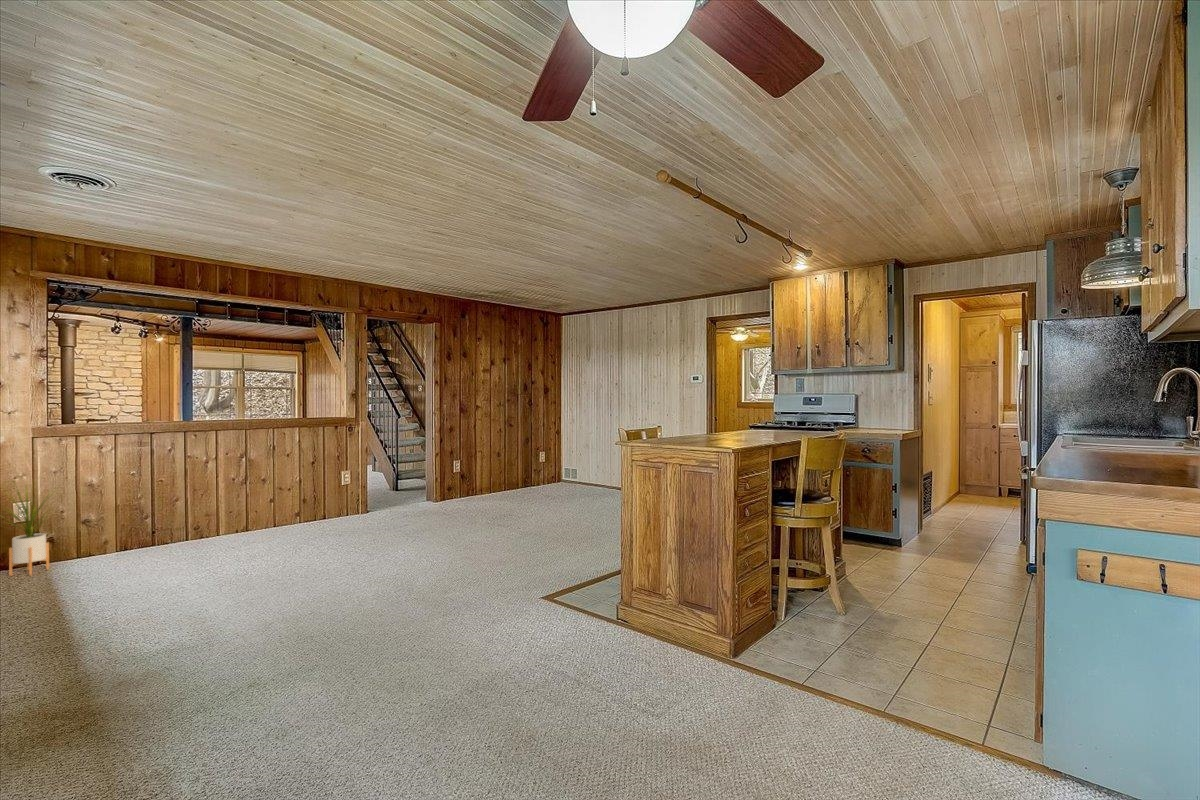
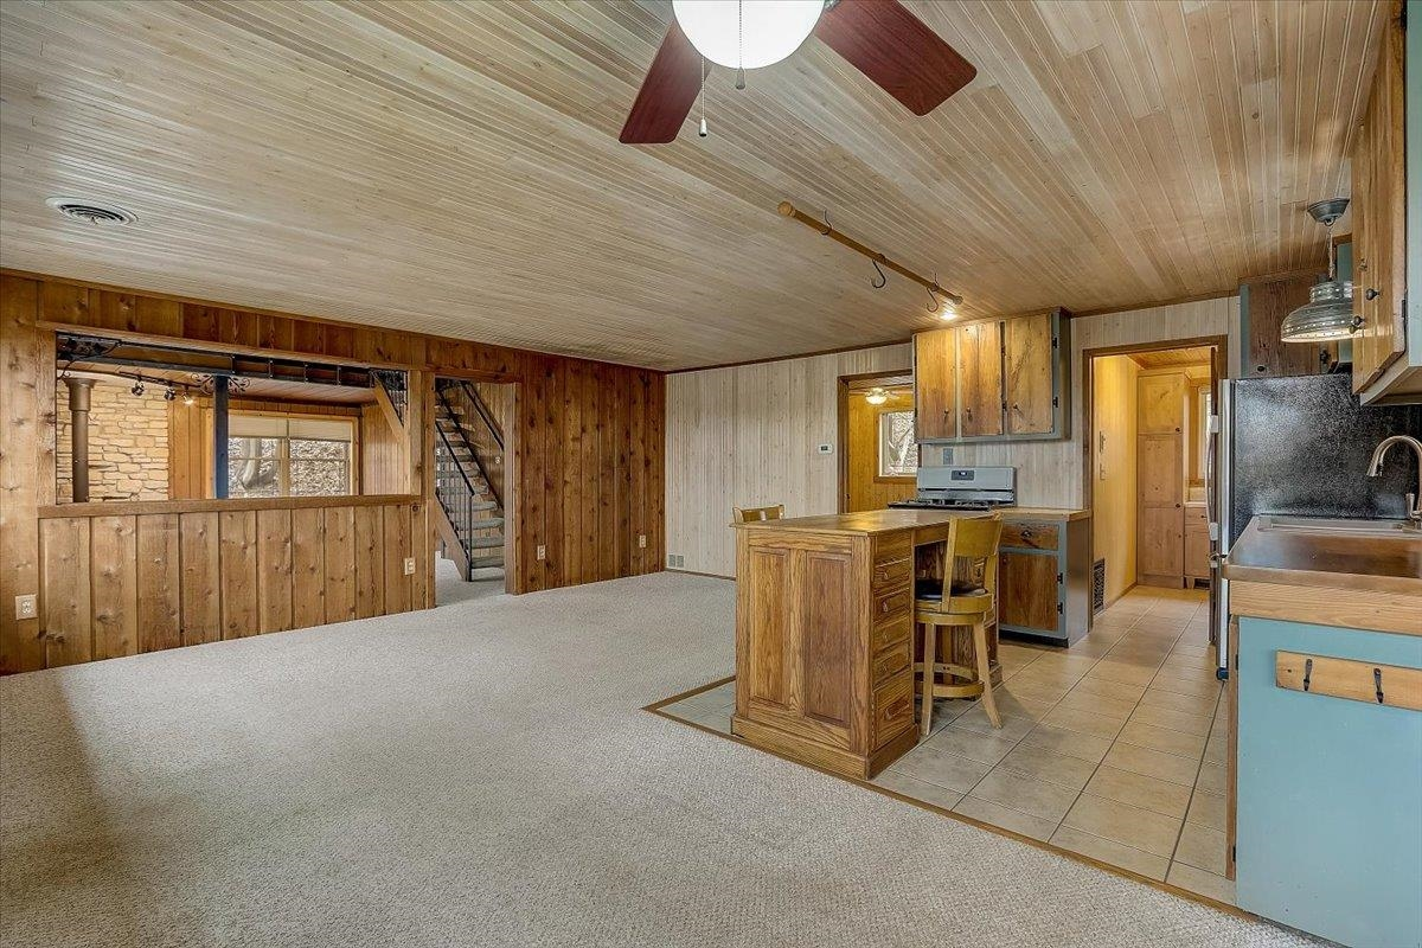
- house plant [0,476,66,577]
